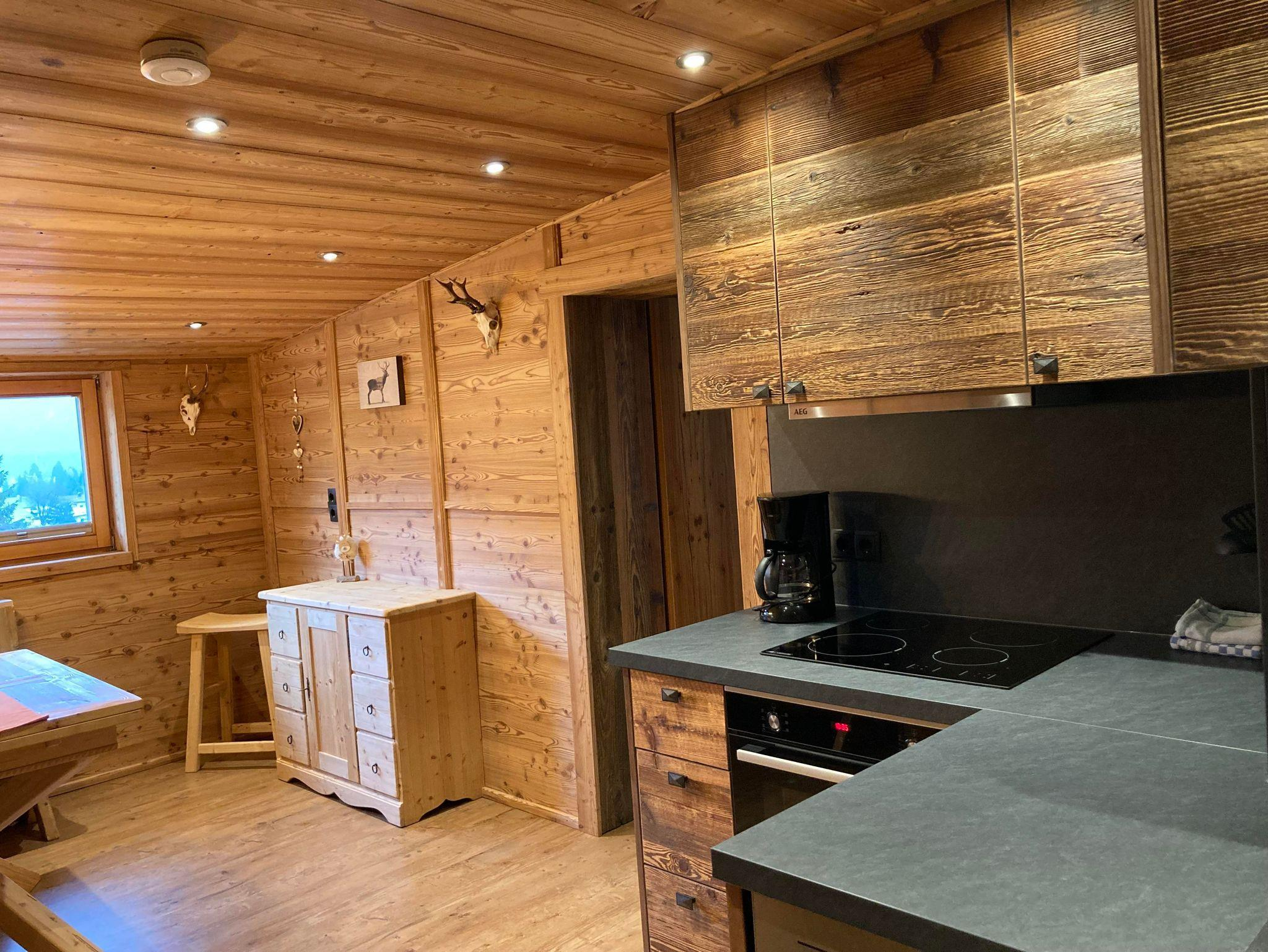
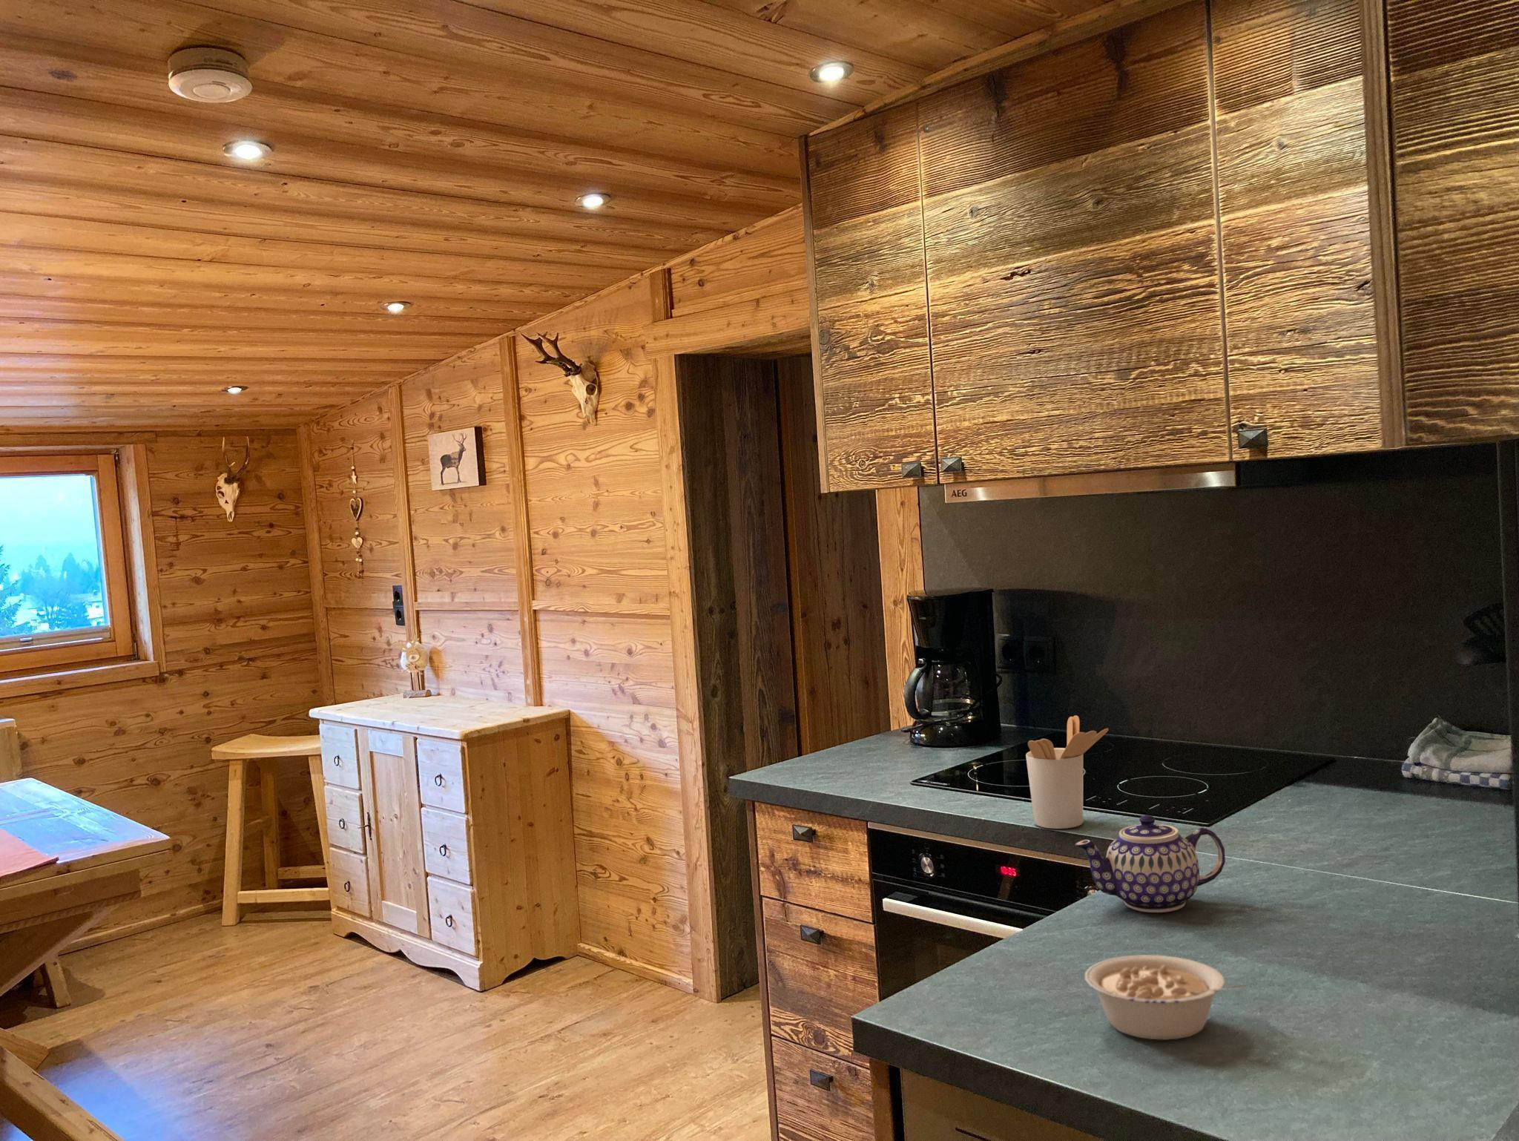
+ utensil holder [1025,714,1109,829]
+ teapot [1075,815,1226,913]
+ legume [1084,954,1248,1040]
